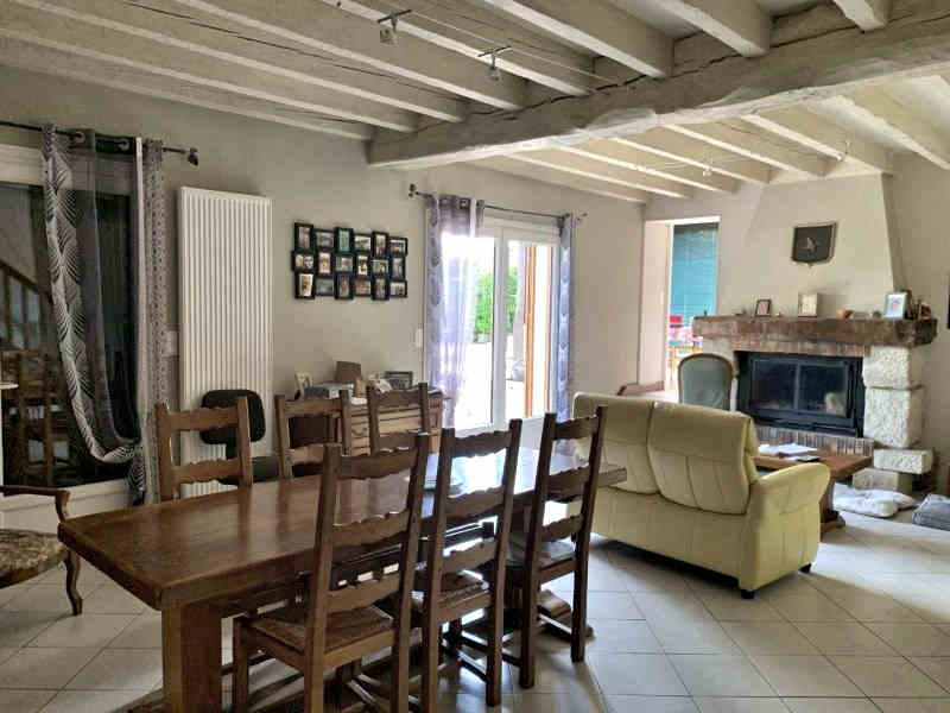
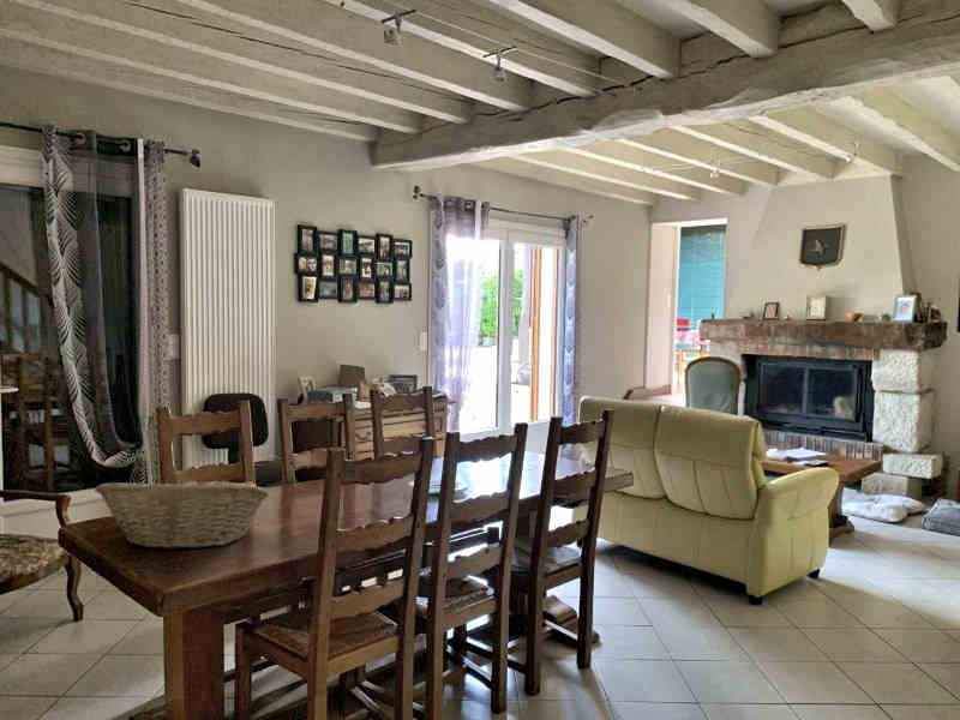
+ fruit basket [94,473,271,551]
